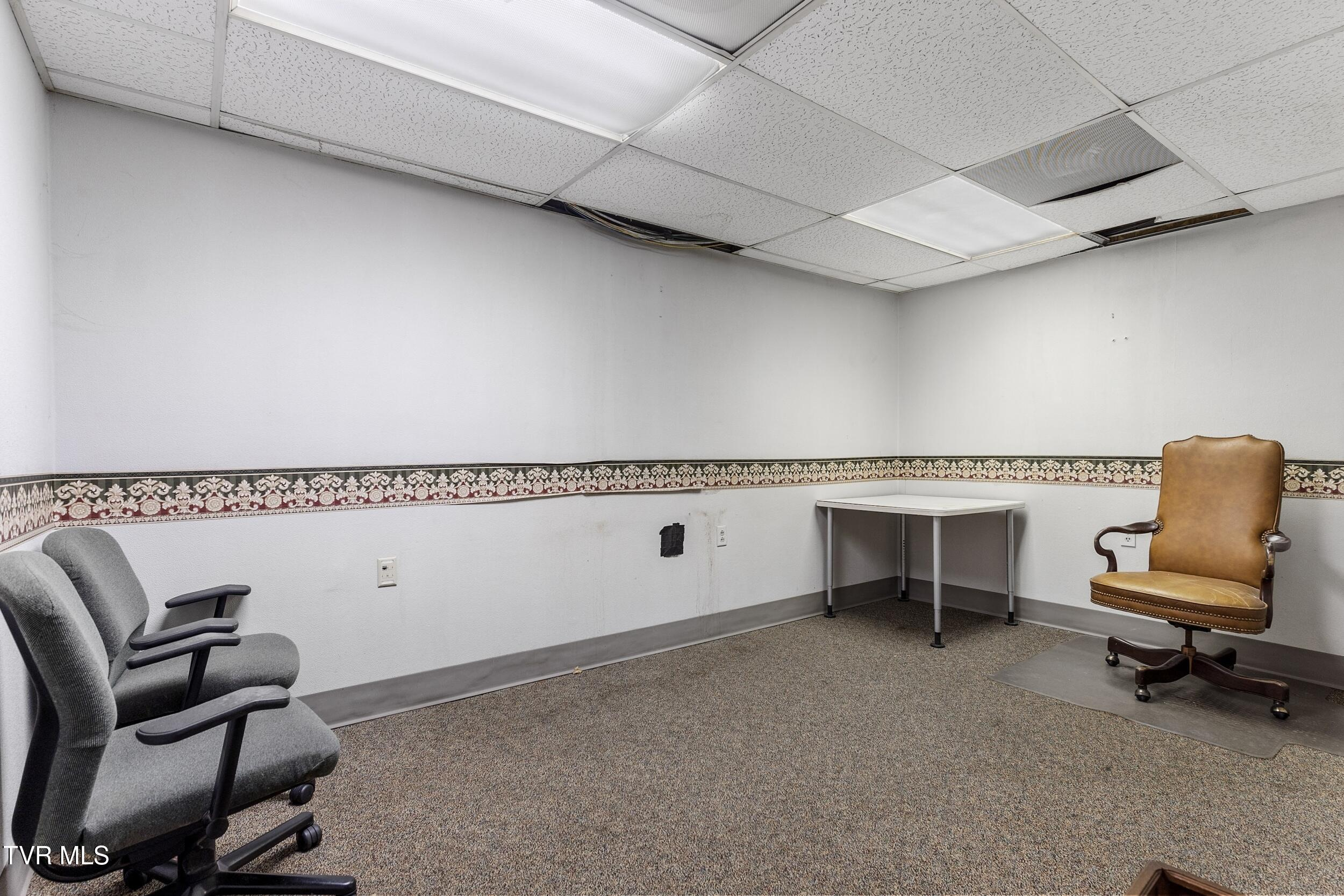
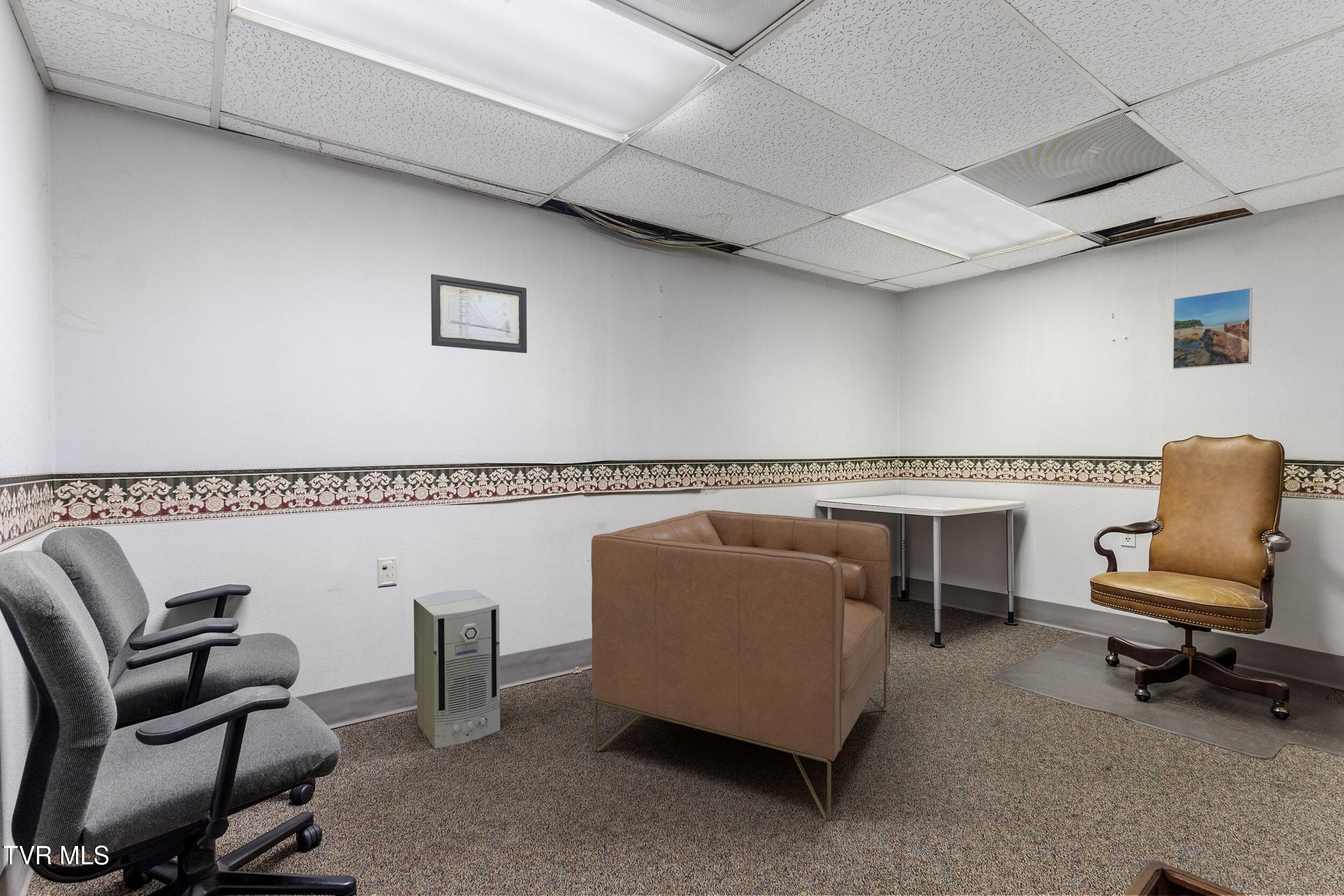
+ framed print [1172,287,1253,370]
+ air purifier [413,589,501,749]
+ chair [591,510,891,821]
+ wall art [431,274,527,354]
